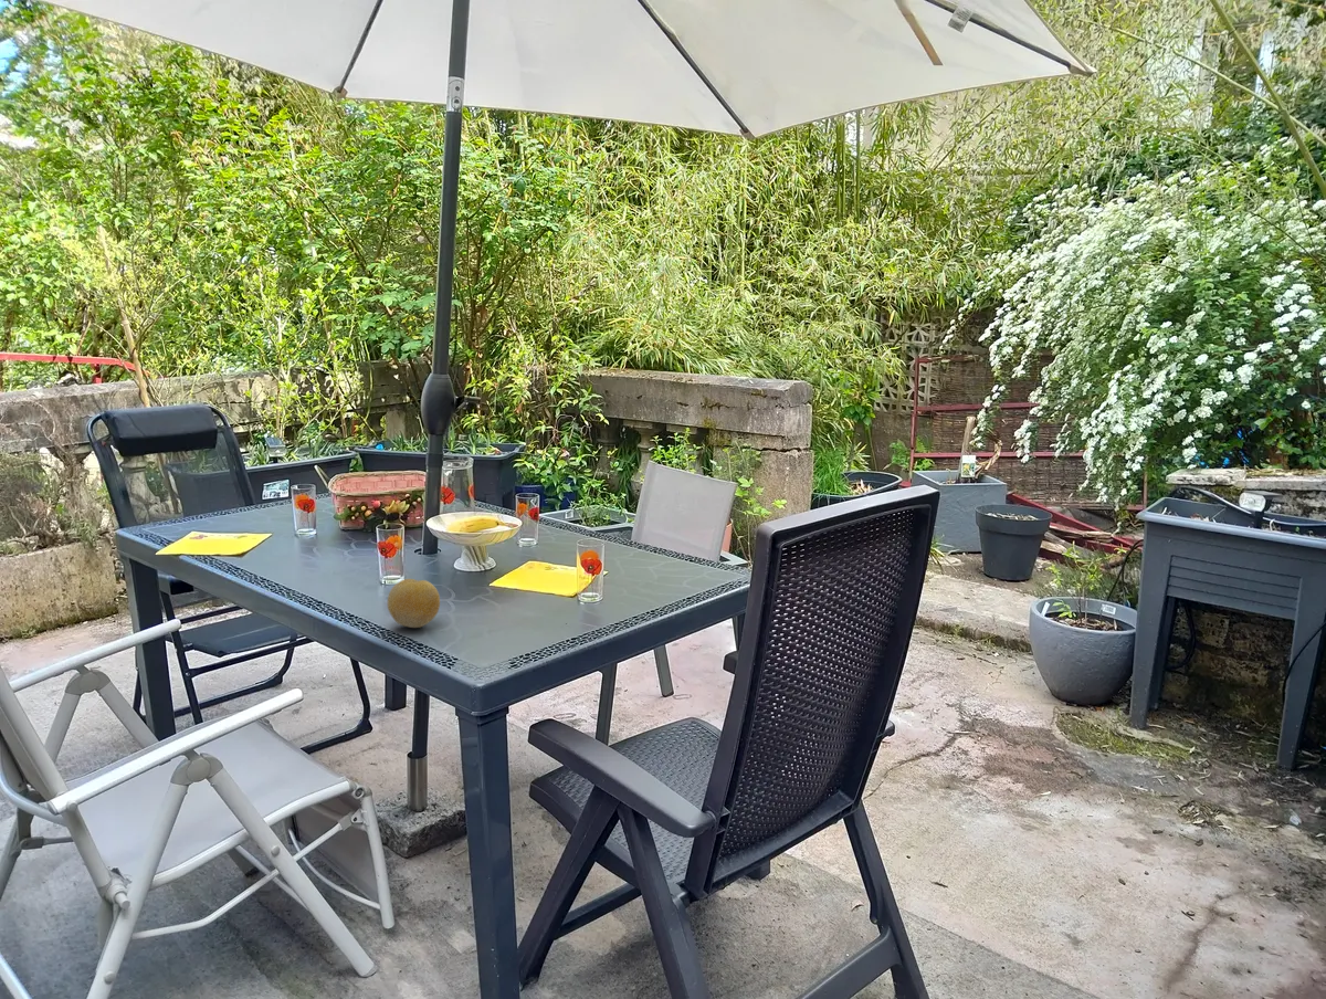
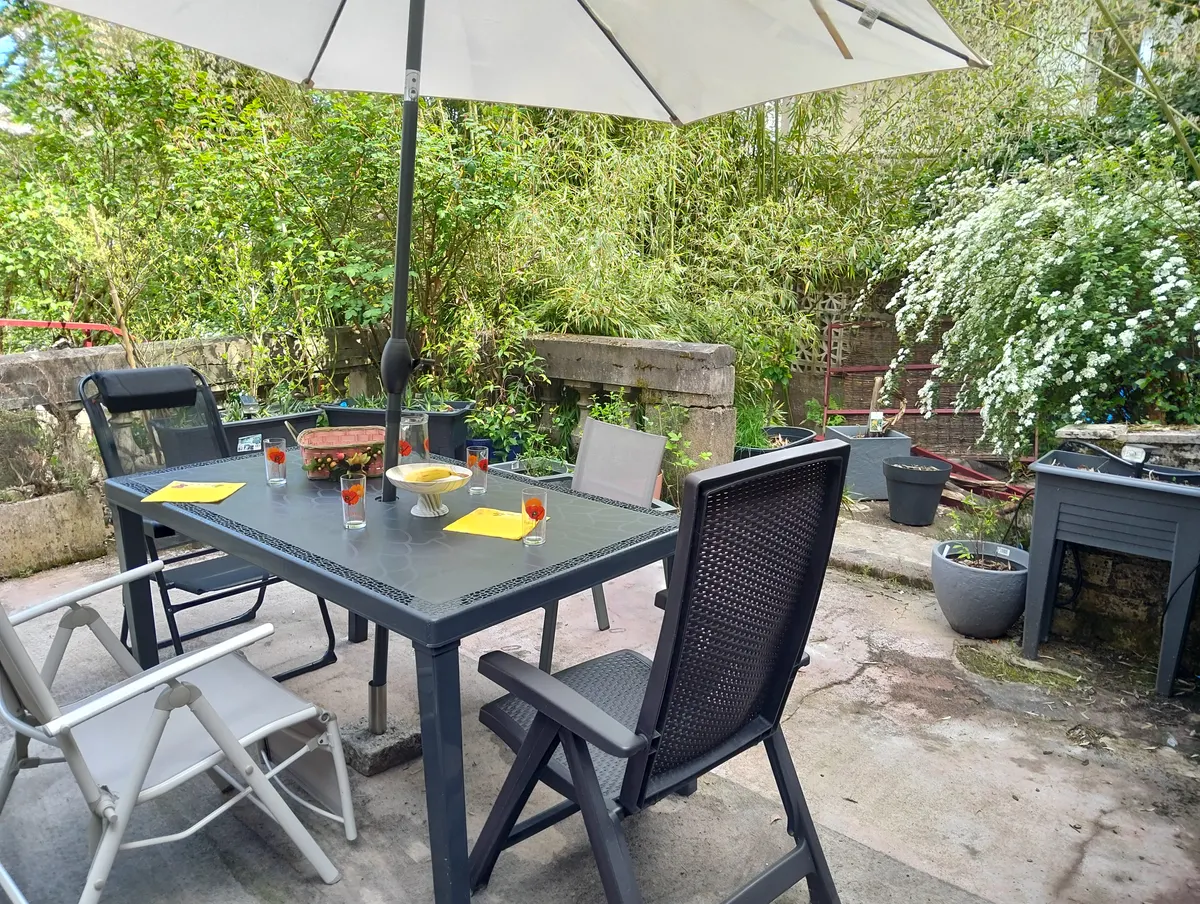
- fruit [387,578,441,629]
